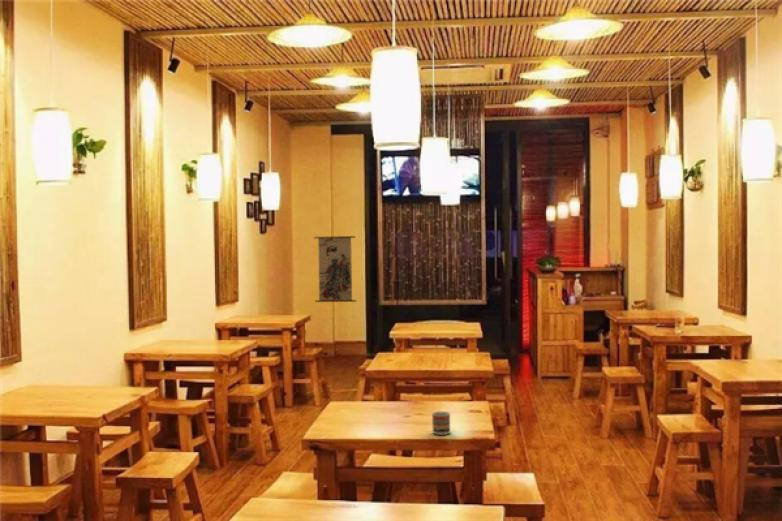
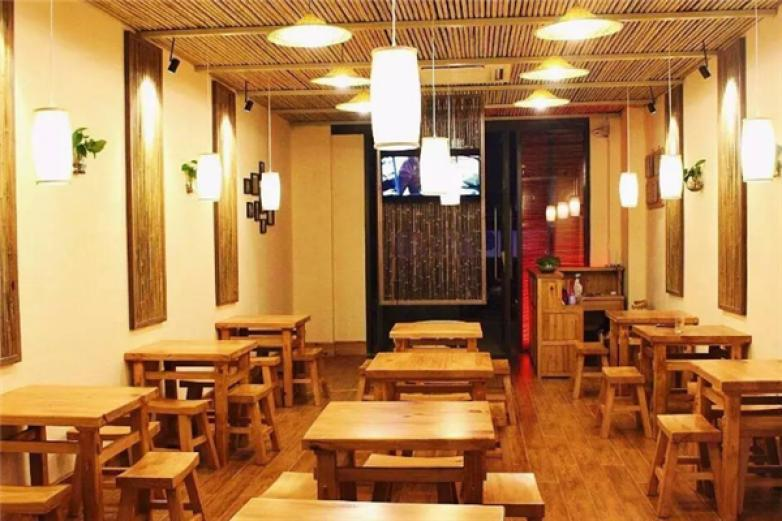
- cup [431,411,451,436]
- wall scroll [313,232,357,303]
